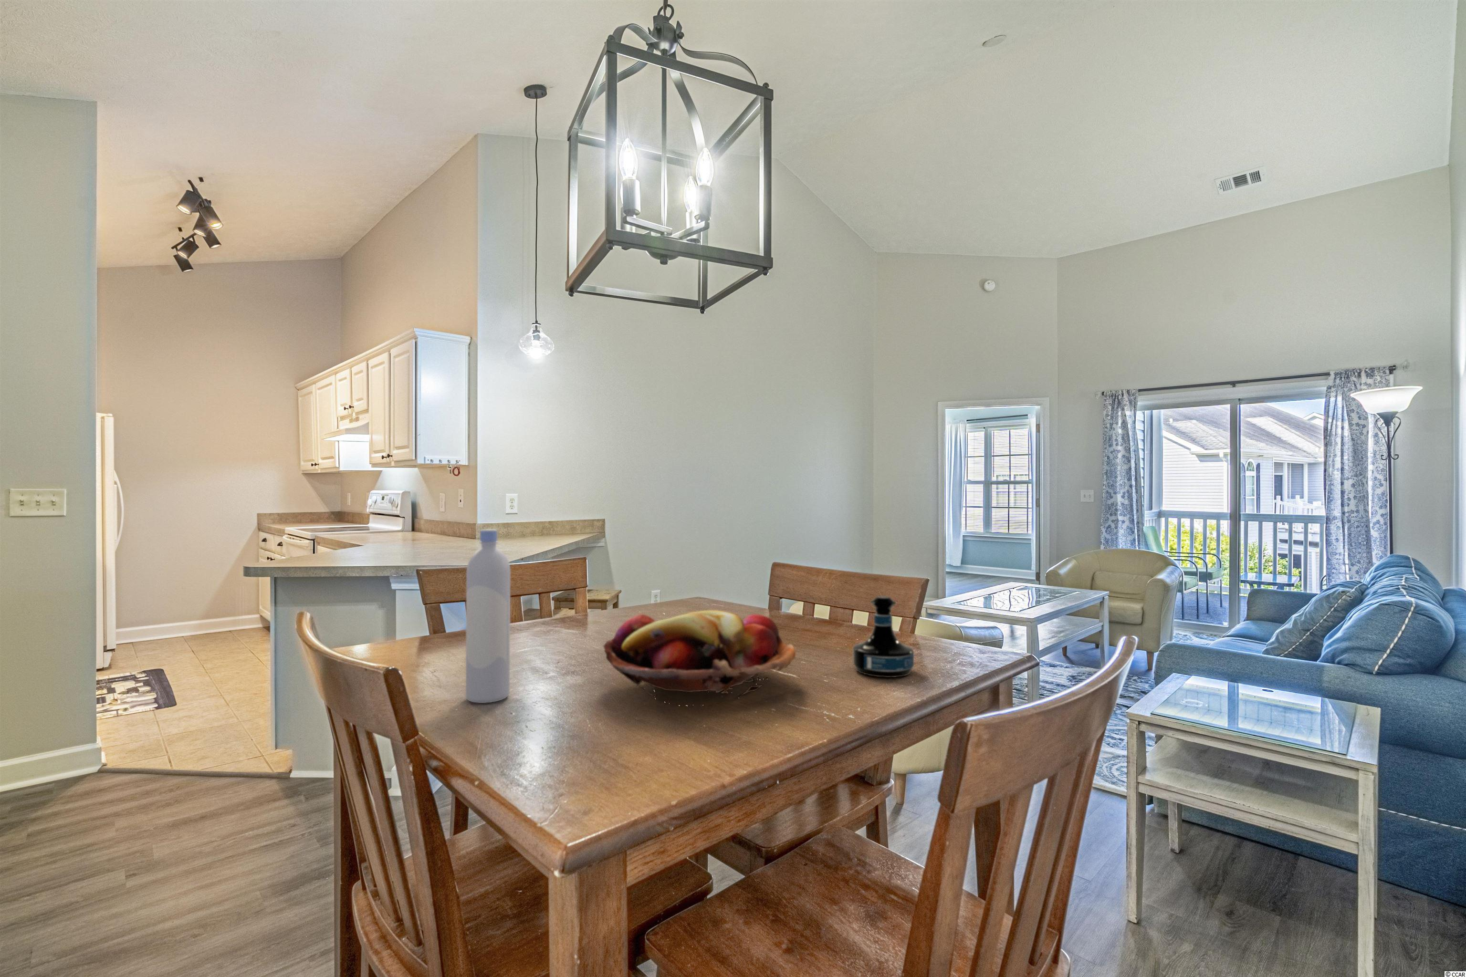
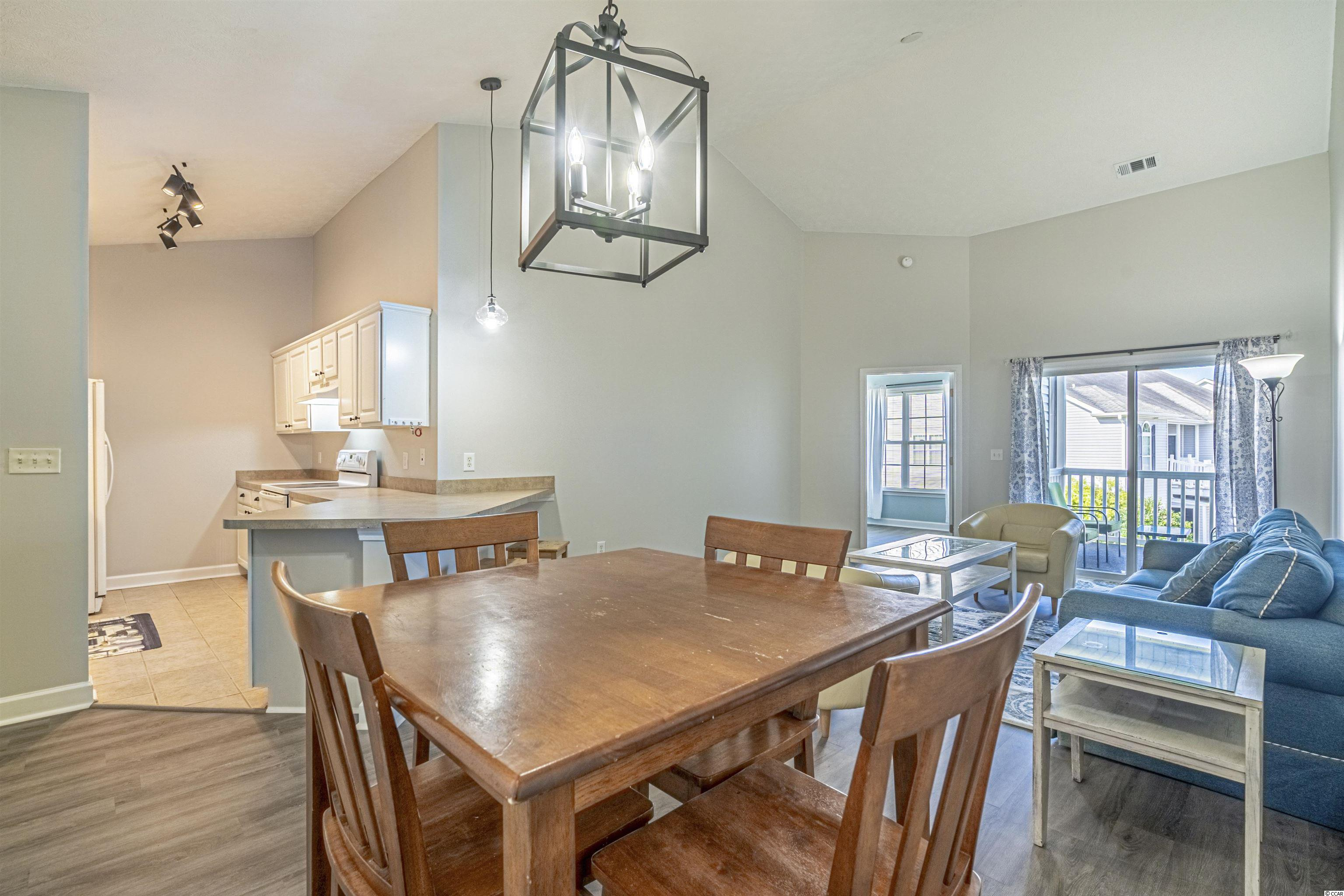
- tequila bottle [853,595,914,678]
- bottle [466,529,512,703]
- fruit basket [603,610,796,707]
